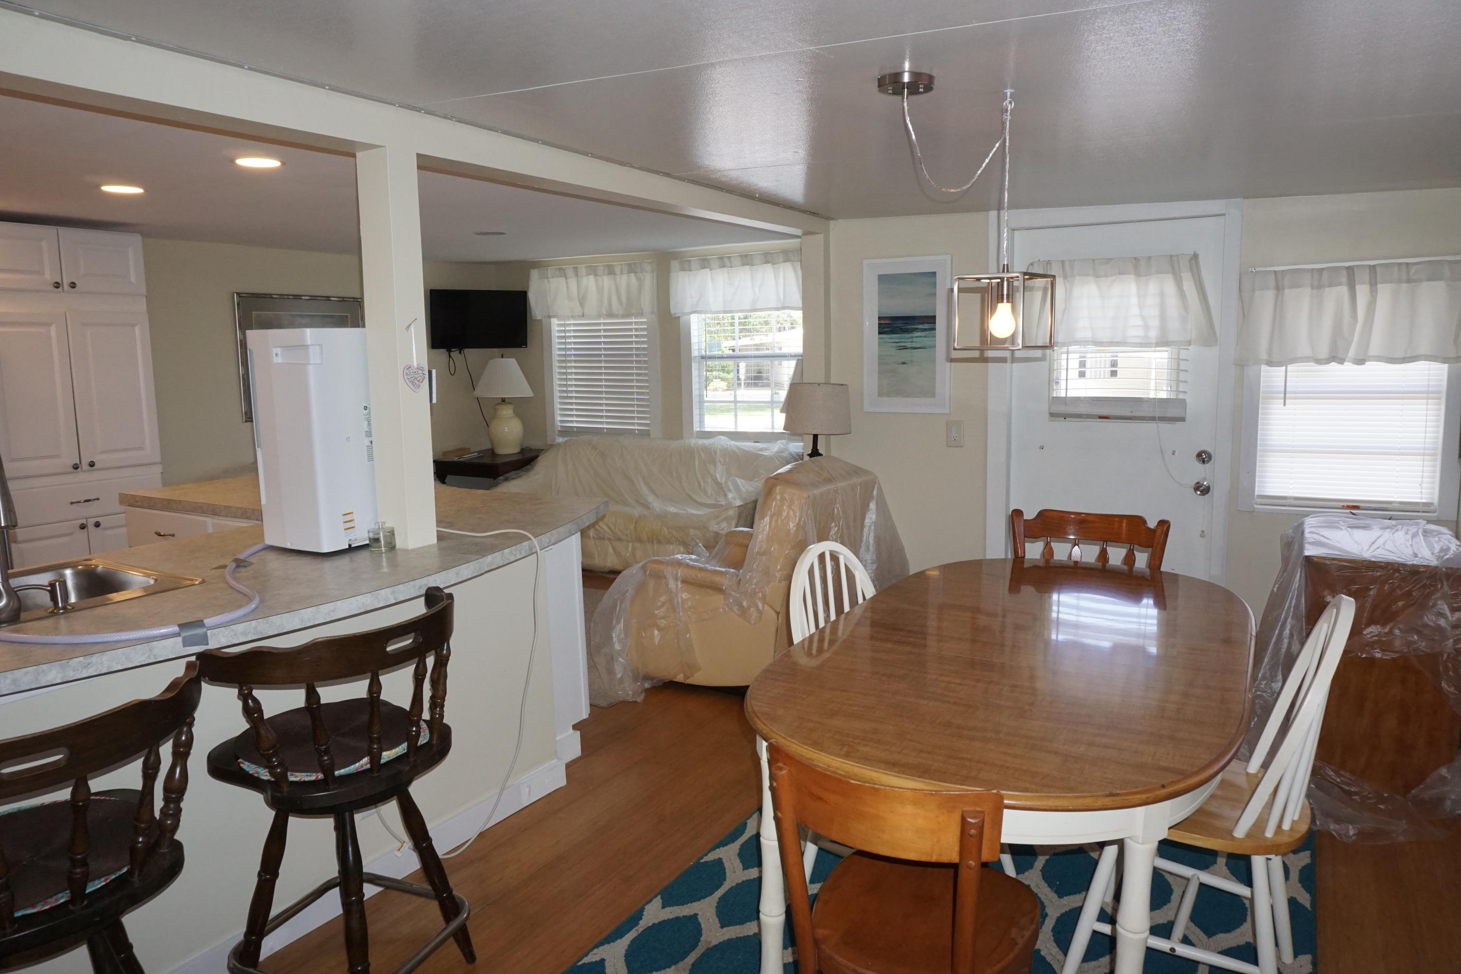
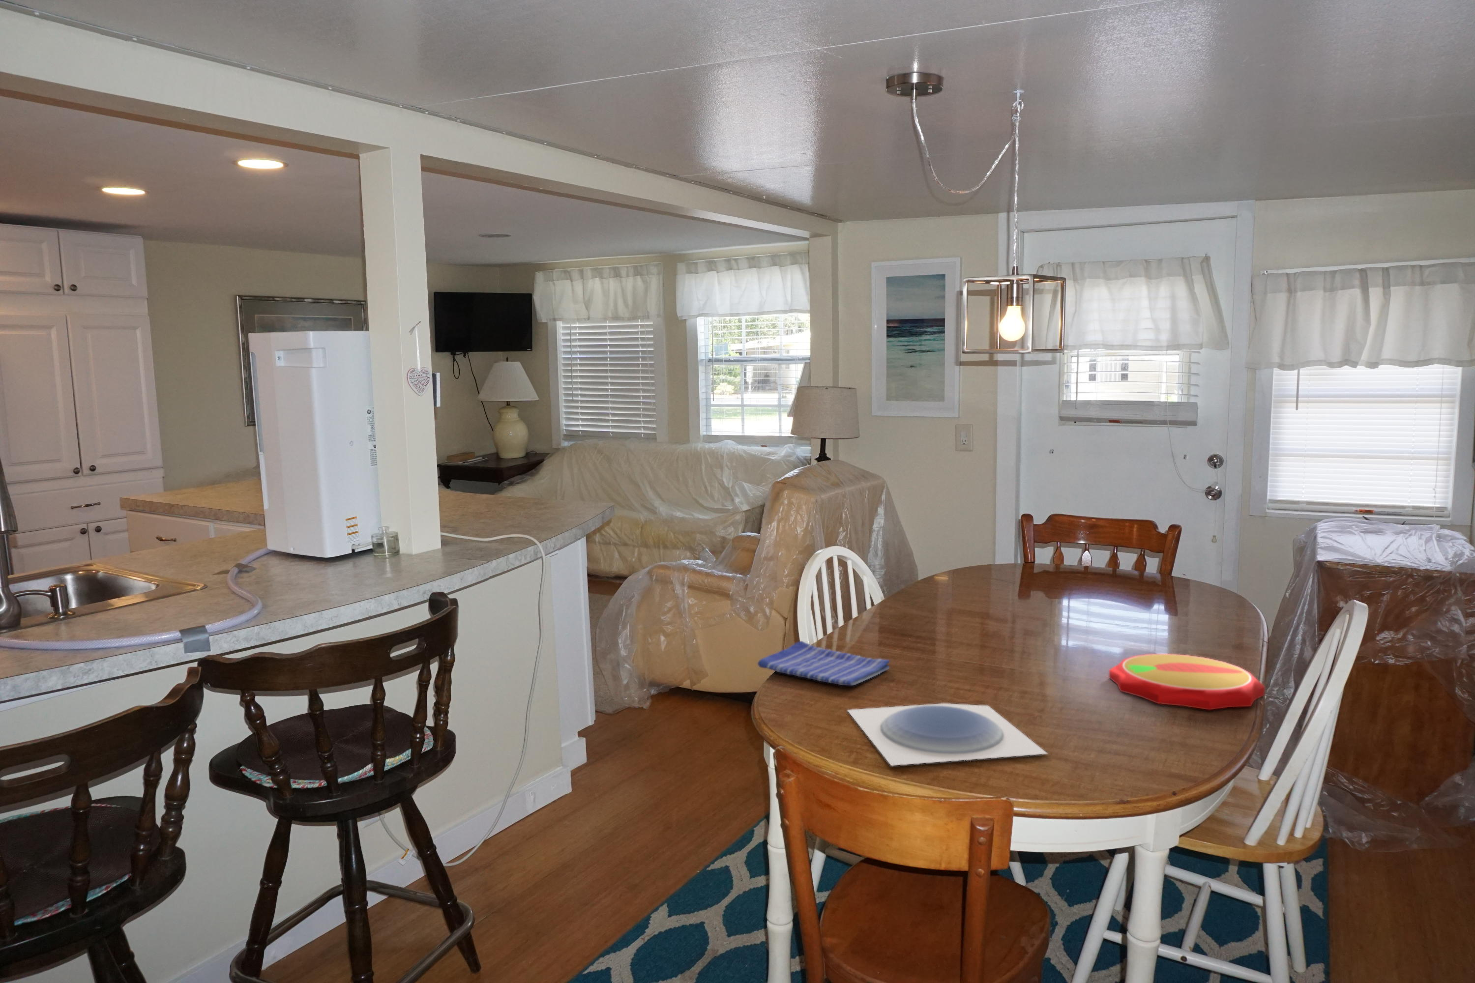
+ plate [846,703,1049,766]
+ dish towel [757,641,890,686]
+ plate [1108,653,1265,710]
